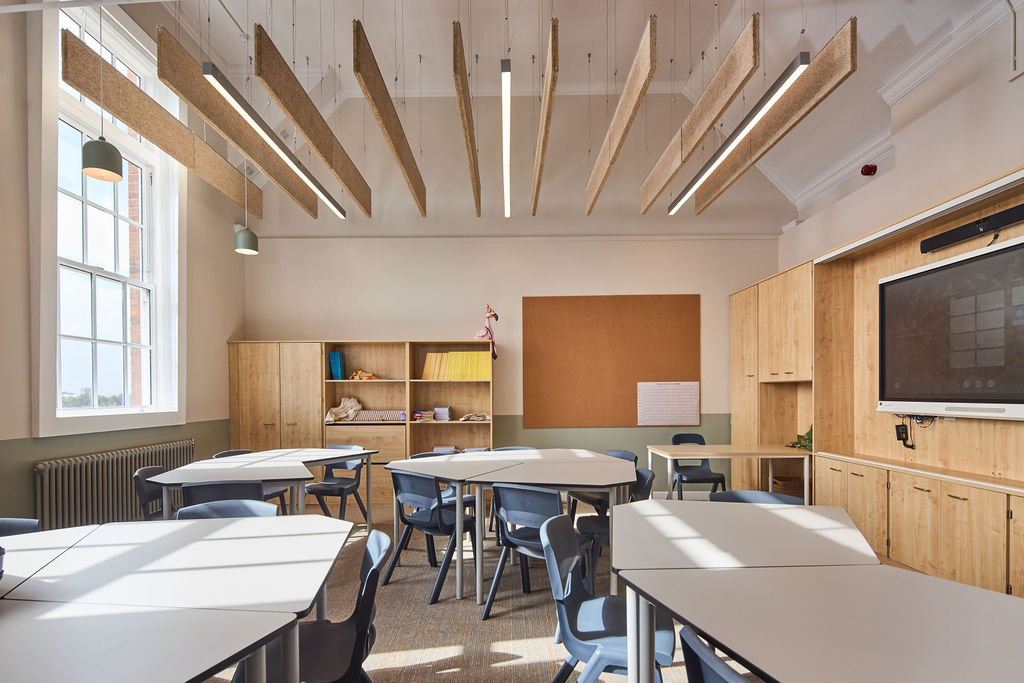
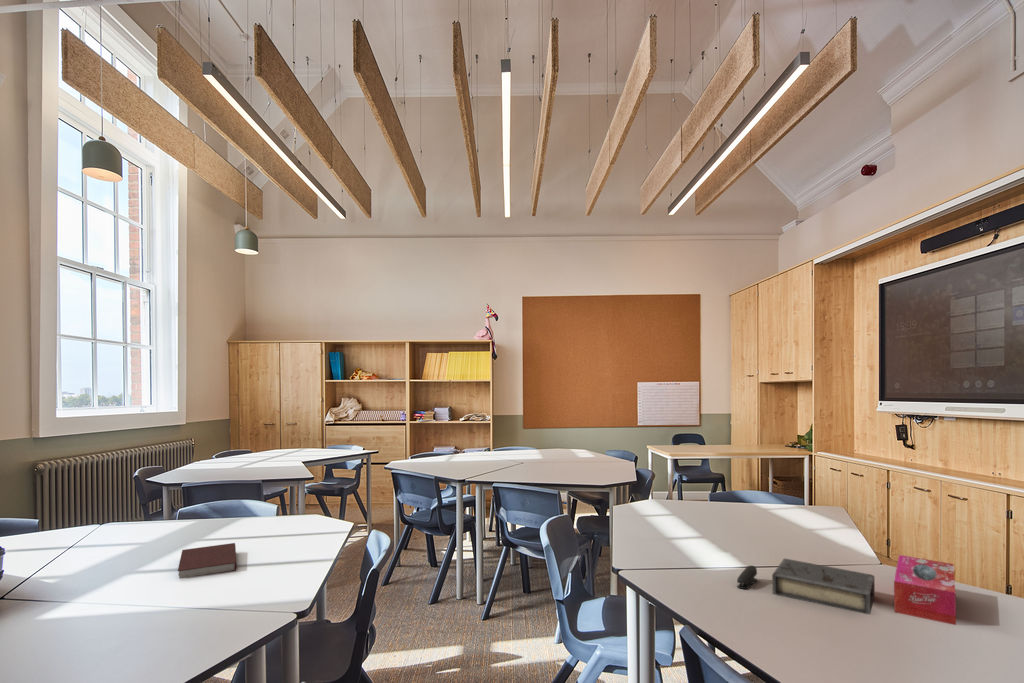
+ notebook [177,542,238,579]
+ stapler [736,564,759,590]
+ tissue box [893,554,957,626]
+ book [771,558,876,616]
